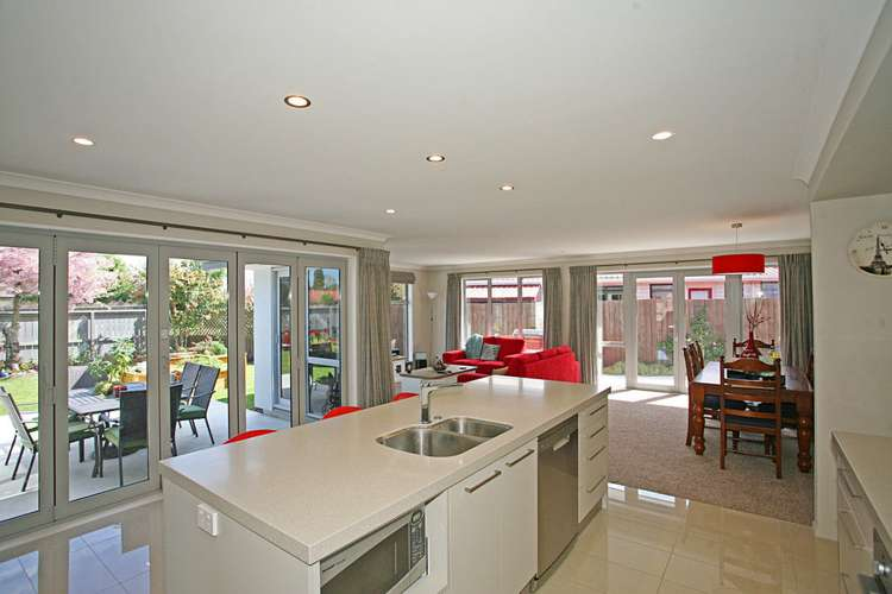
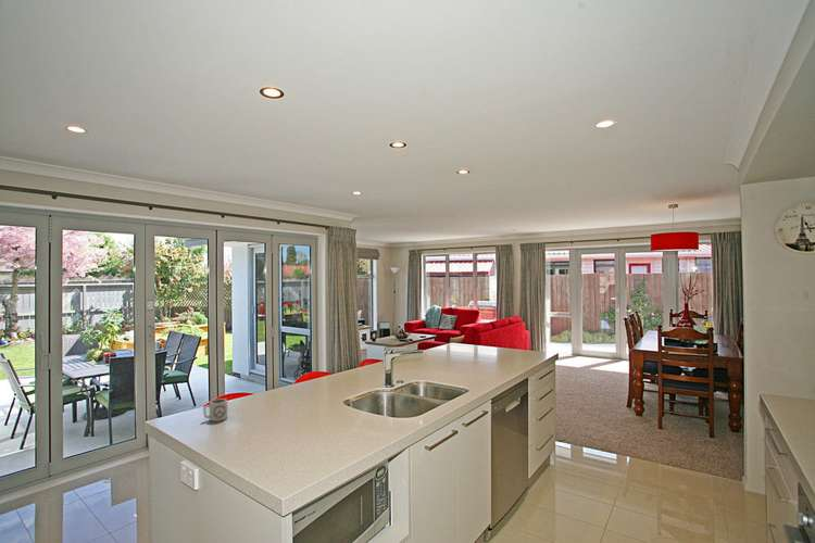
+ cup [202,397,228,422]
